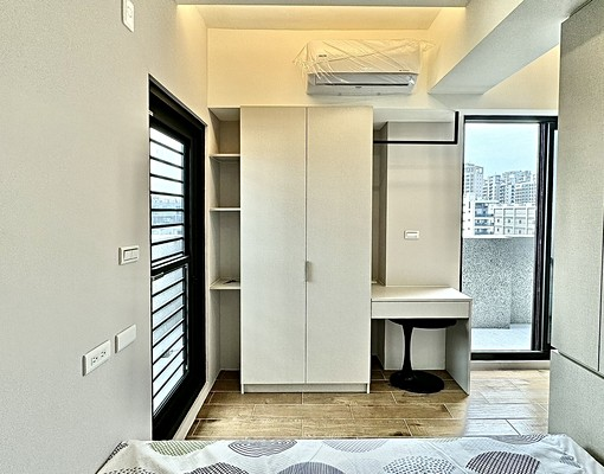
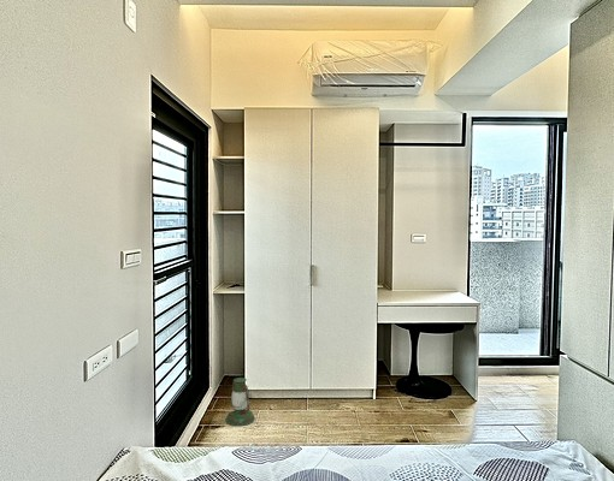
+ lantern [224,376,256,427]
